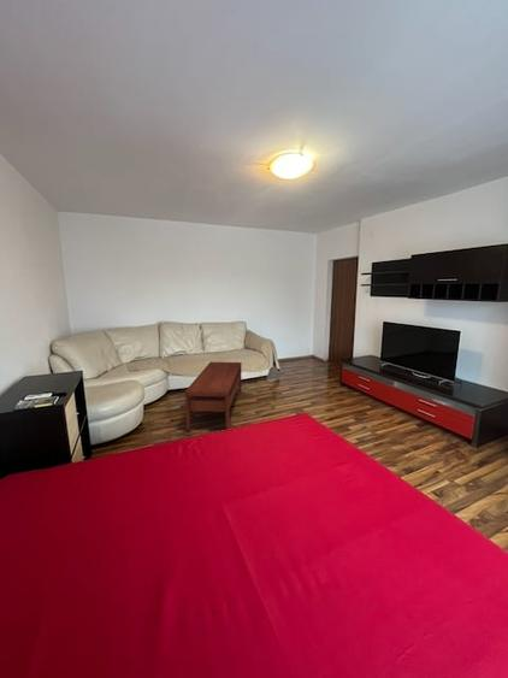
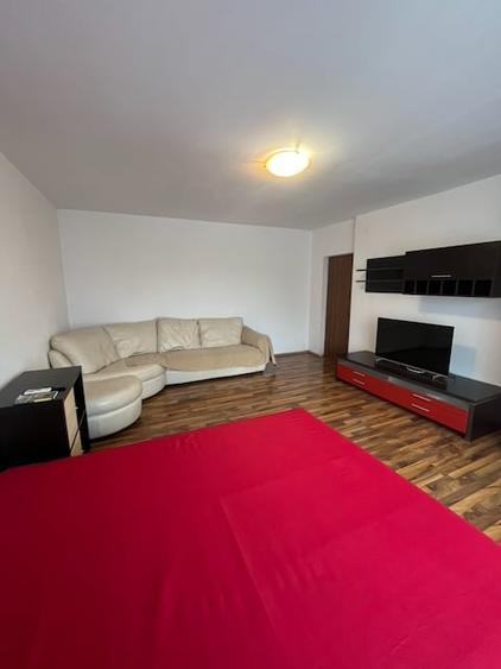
- coffee table [183,361,243,432]
